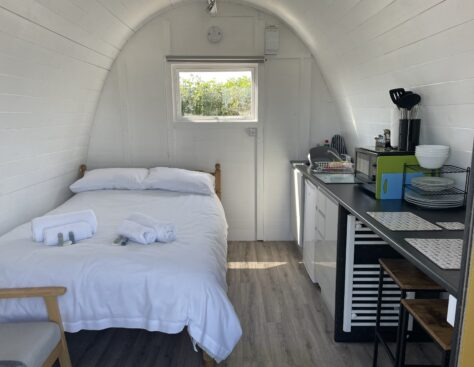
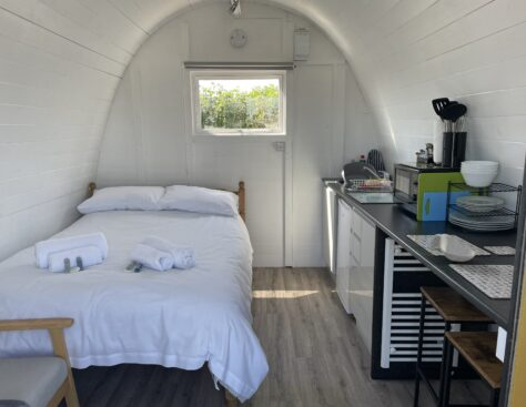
+ spoon rest [428,233,476,263]
